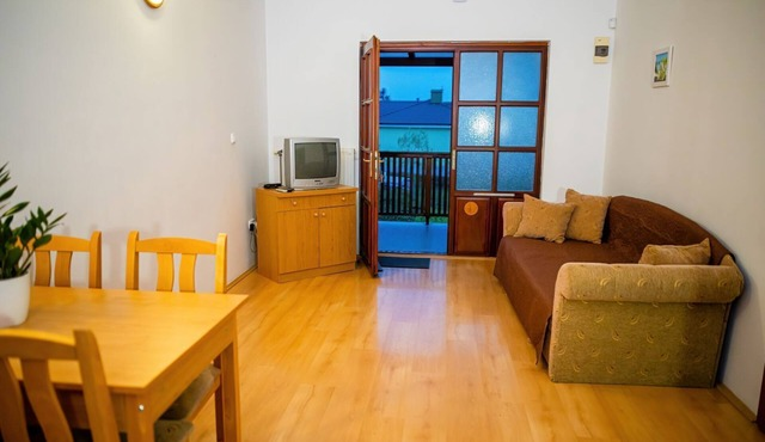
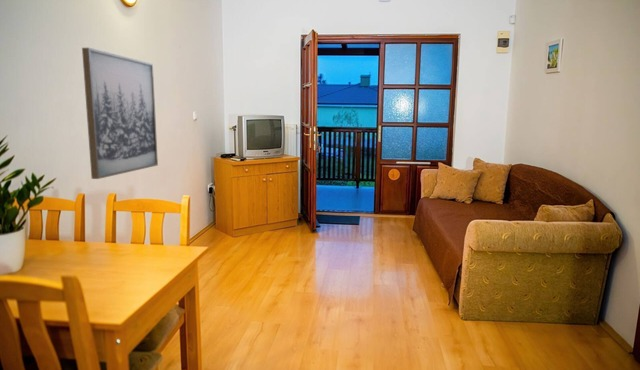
+ wall art [81,47,159,180]
